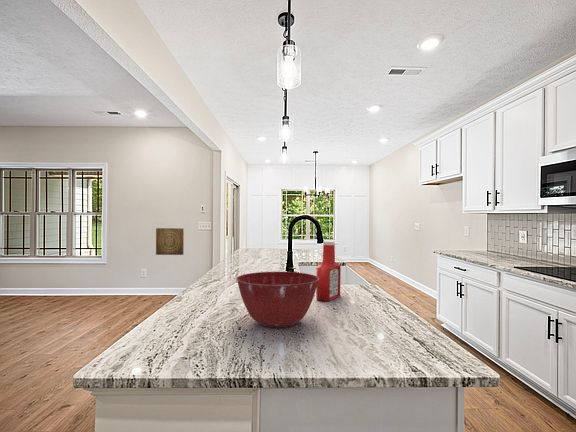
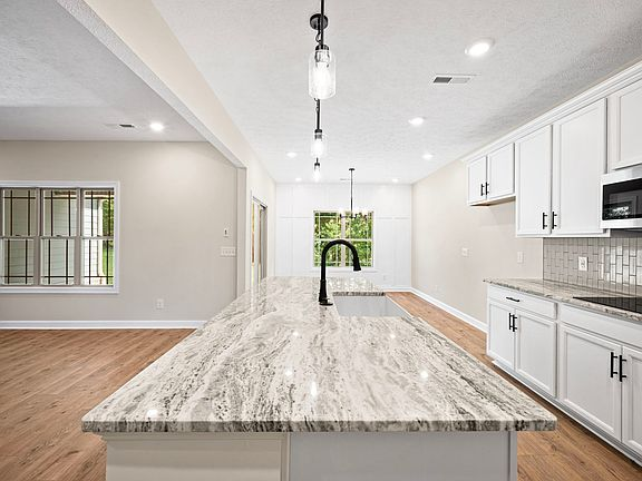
- soap bottle [315,240,342,302]
- mixing bowl [235,271,319,328]
- wall art [155,227,185,256]
